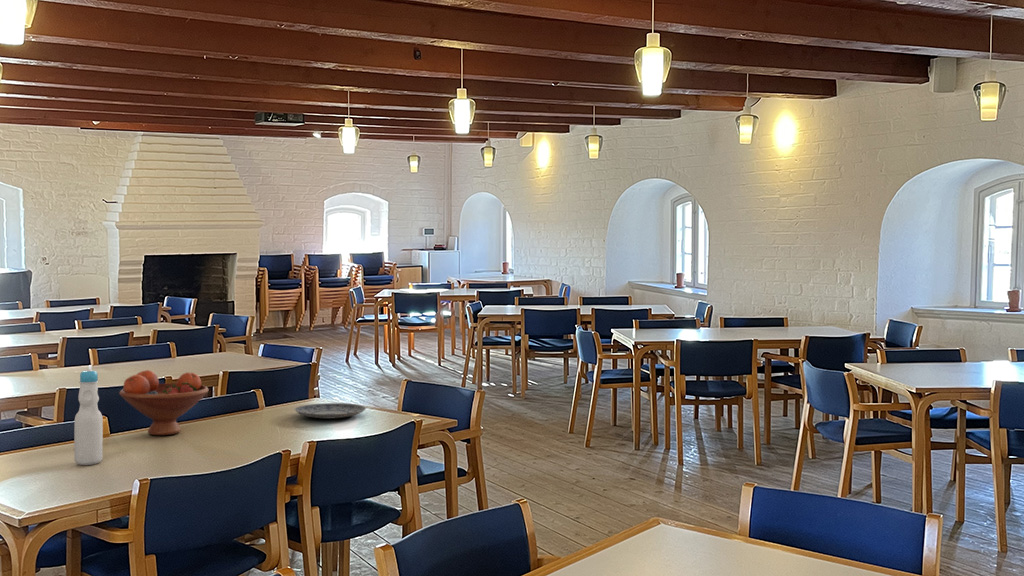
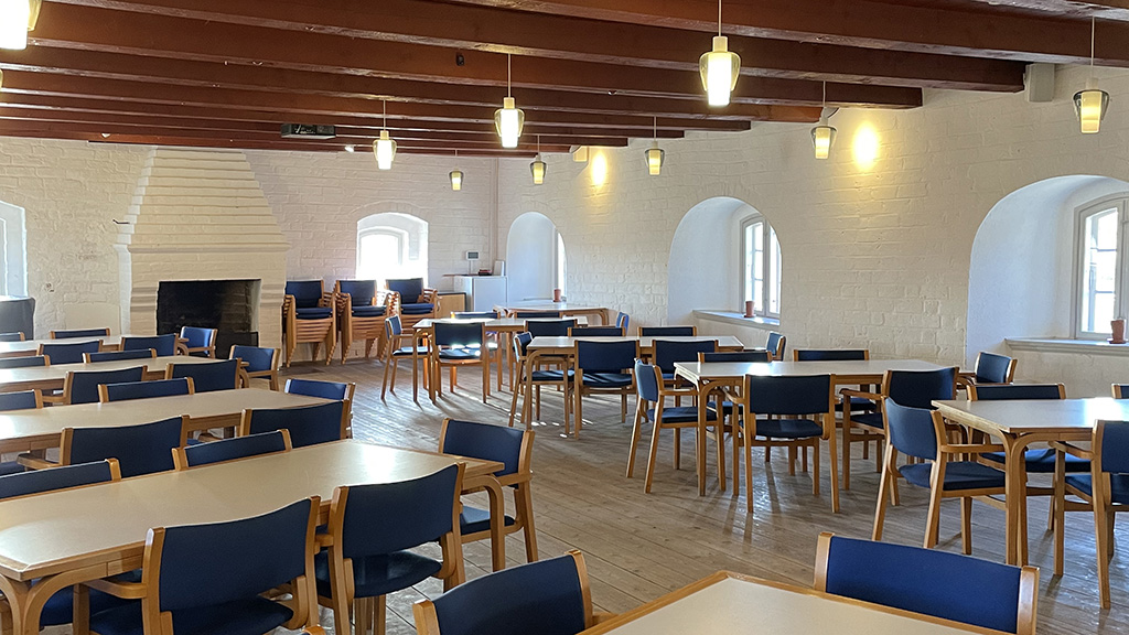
- plate [293,402,367,420]
- fruit bowl [118,369,210,436]
- bottle [73,368,104,466]
